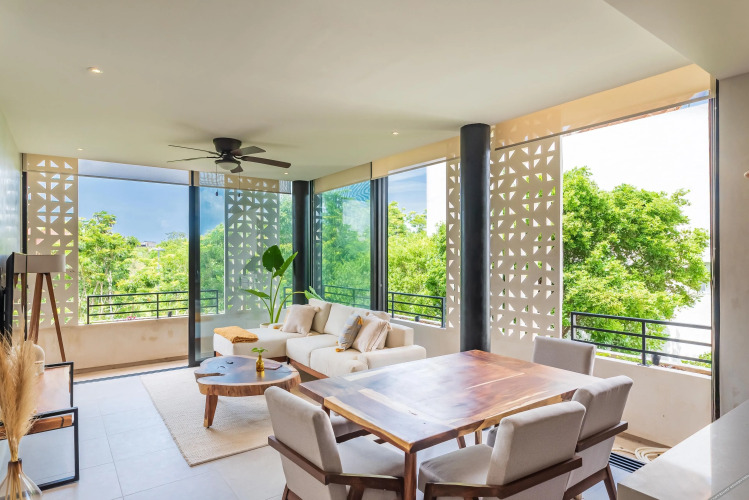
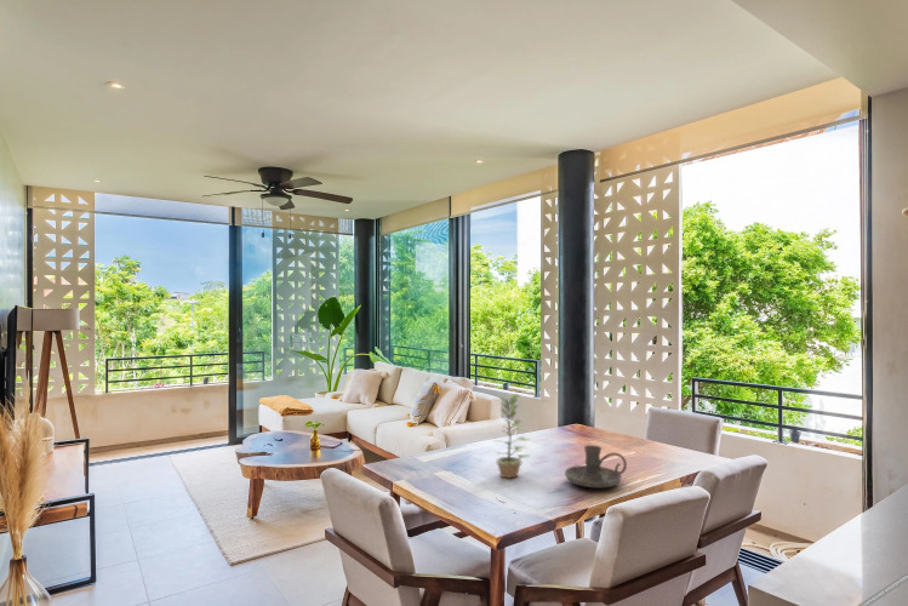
+ candle holder [564,444,628,490]
+ plant [491,393,532,479]
